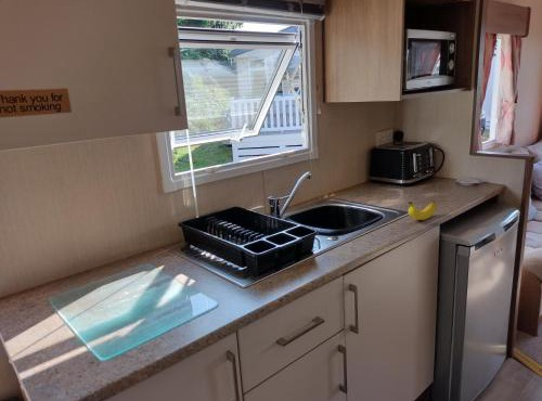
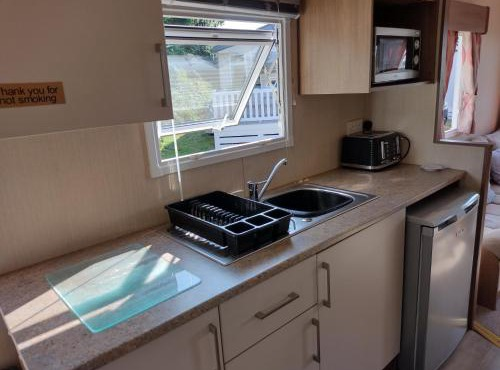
- banana [406,200,437,221]
